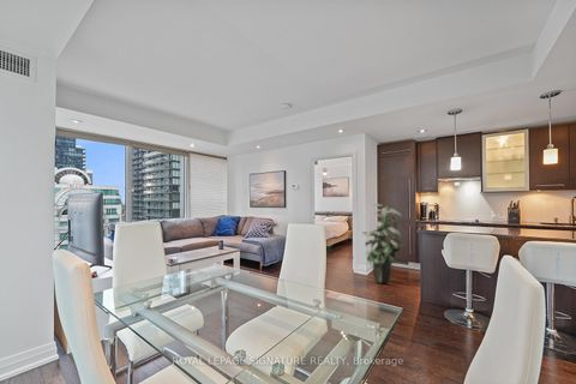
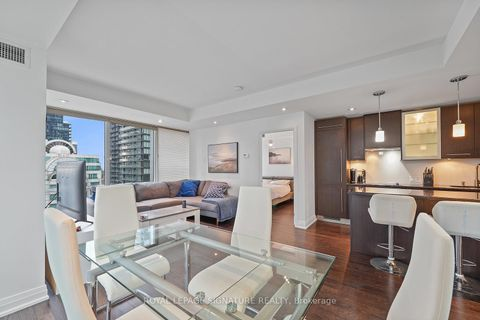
- indoor plant [361,203,407,284]
